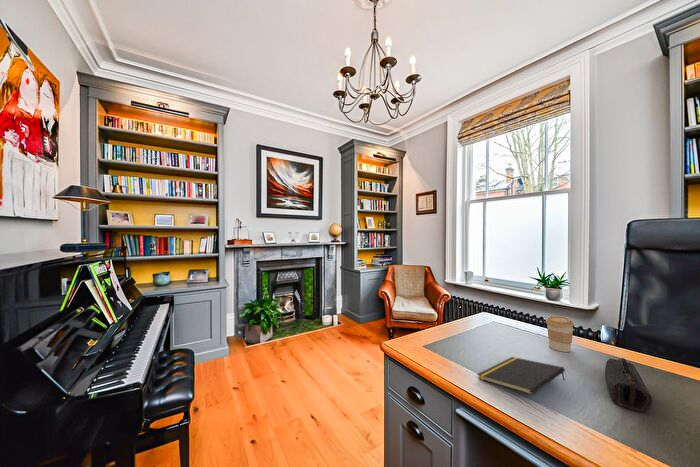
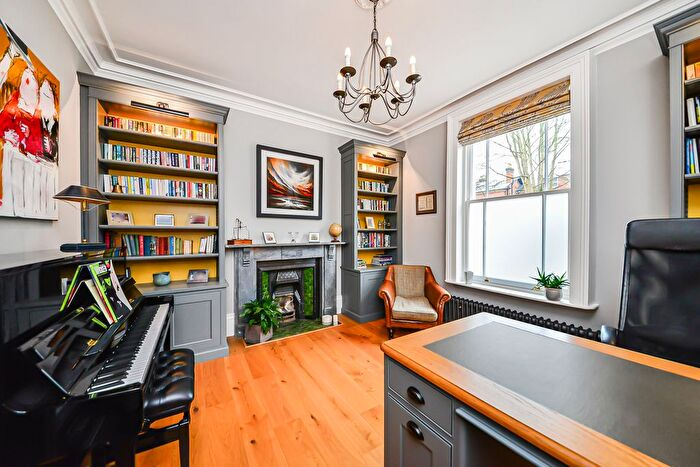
- coffee cup [545,315,575,353]
- pencil case [604,357,653,413]
- notepad [476,356,566,396]
